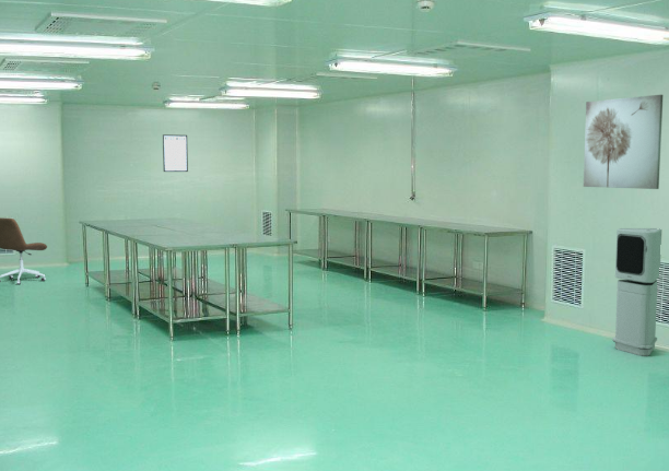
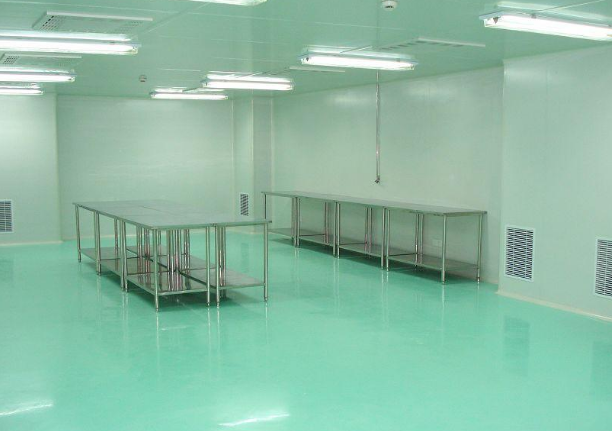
- office chair [0,216,48,285]
- wall art [583,94,664,190]
- air purifier [612,227,662,357]
- writing board [162,133,189,173]
